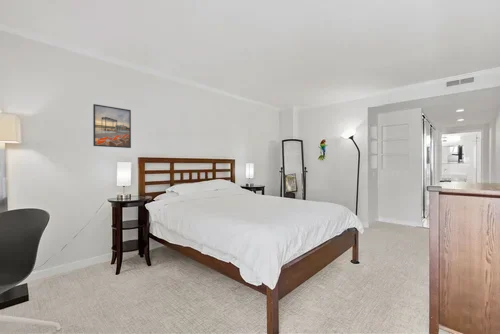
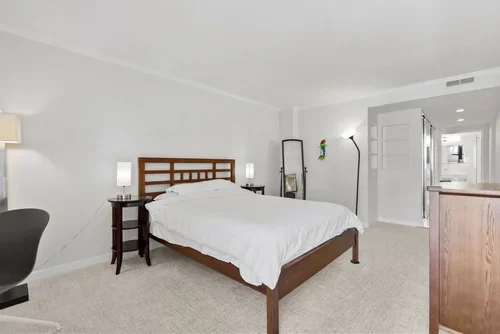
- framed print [92,103,132,149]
